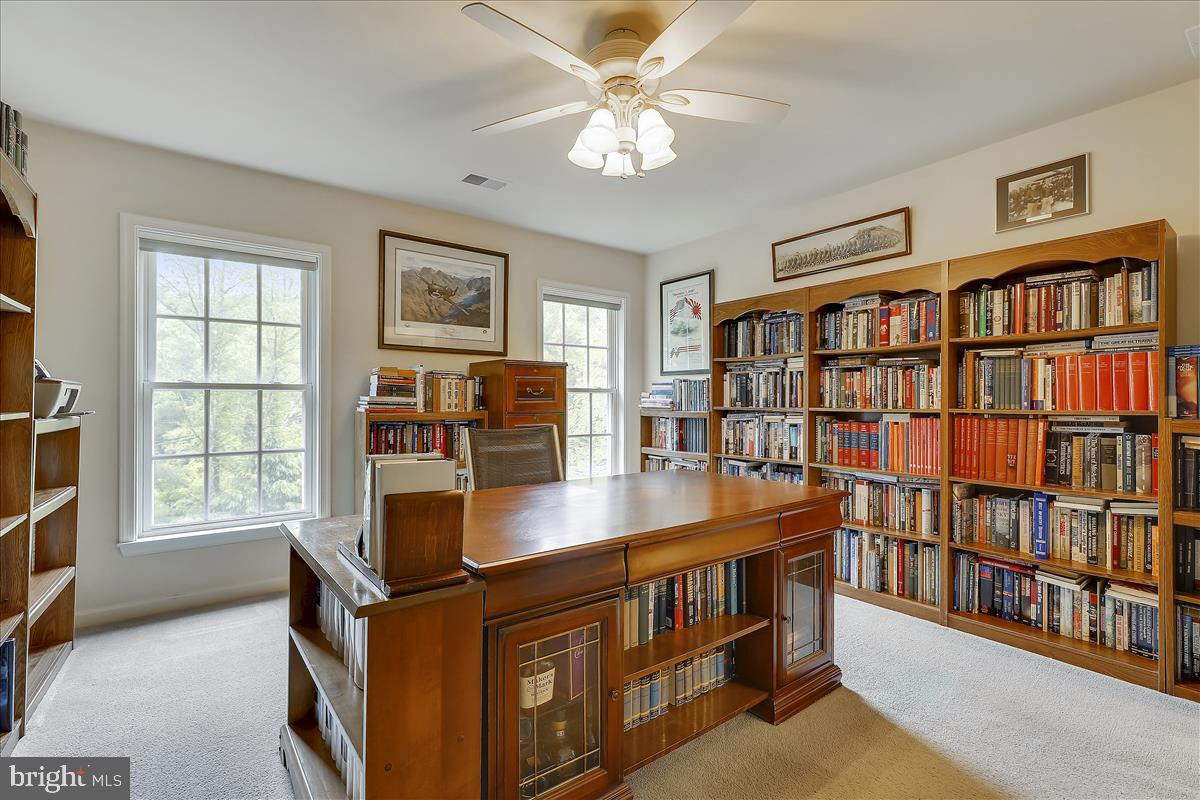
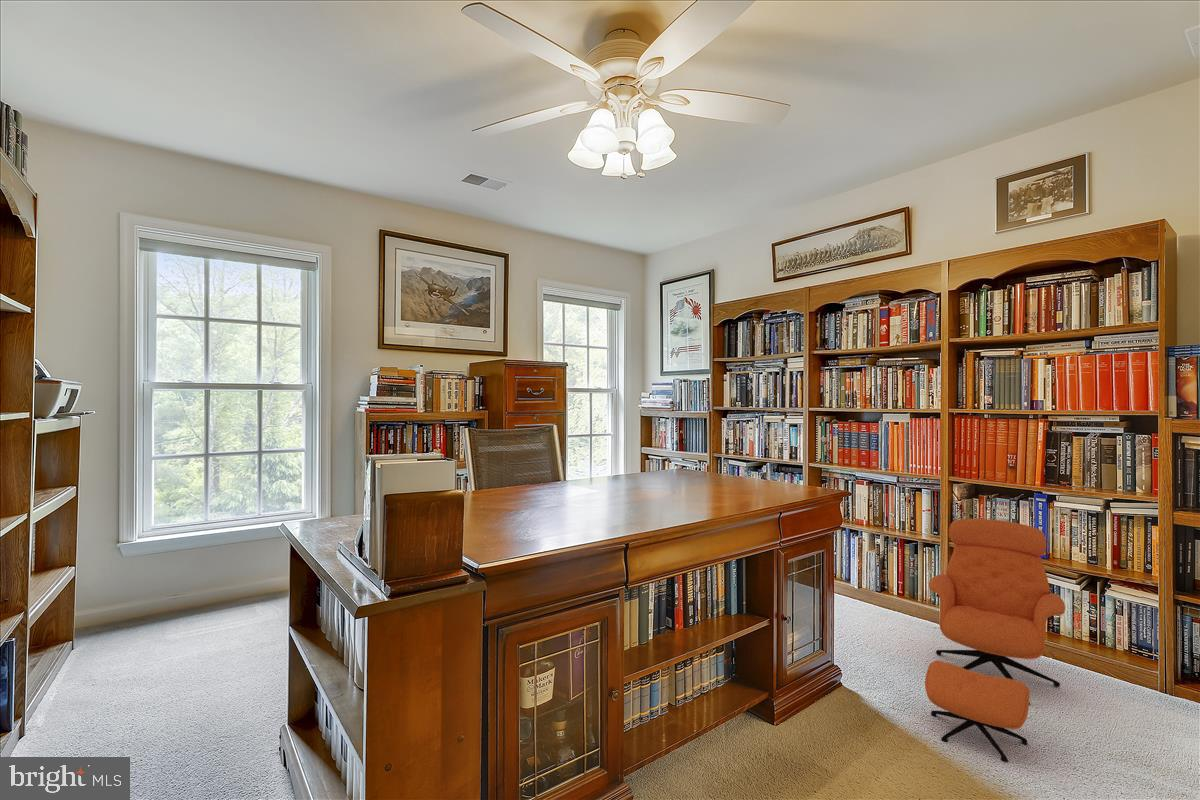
+ armchair [924,518,1066,763]
